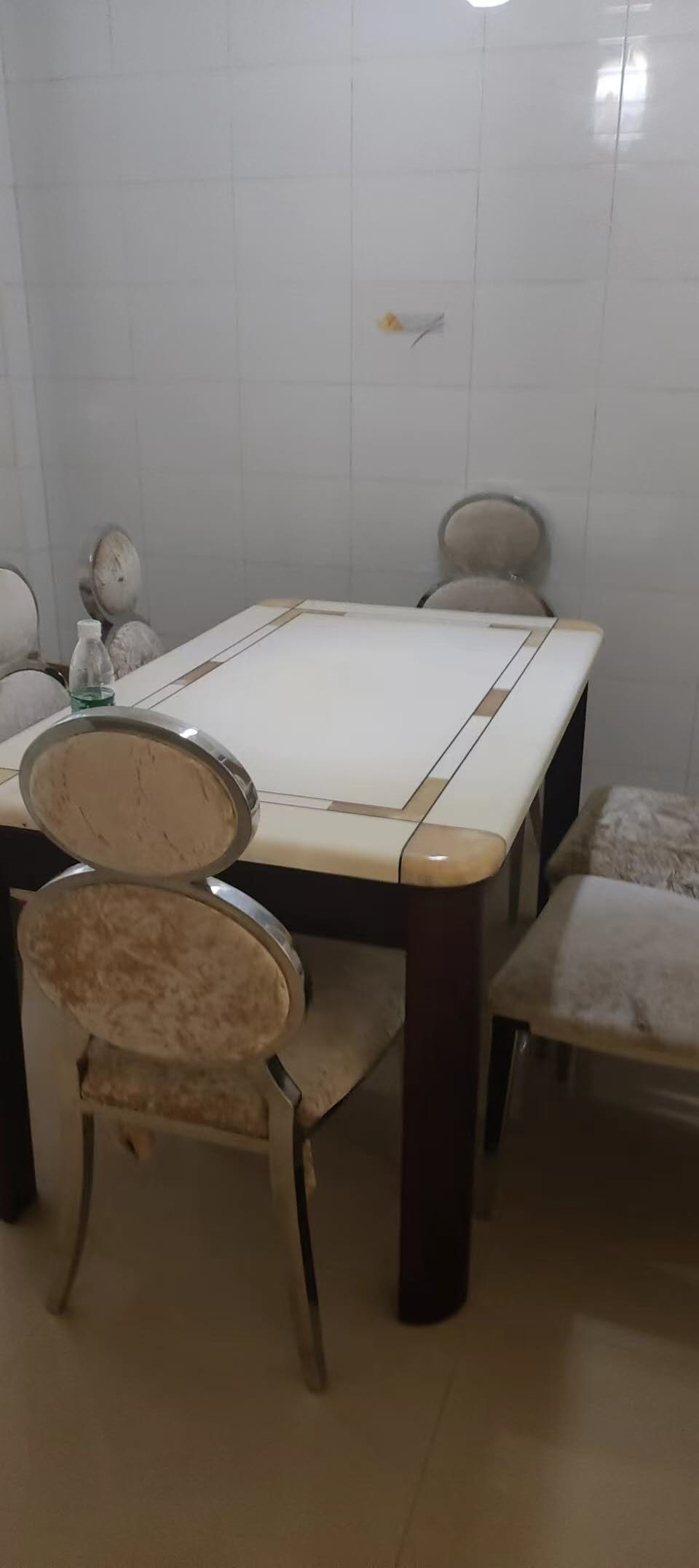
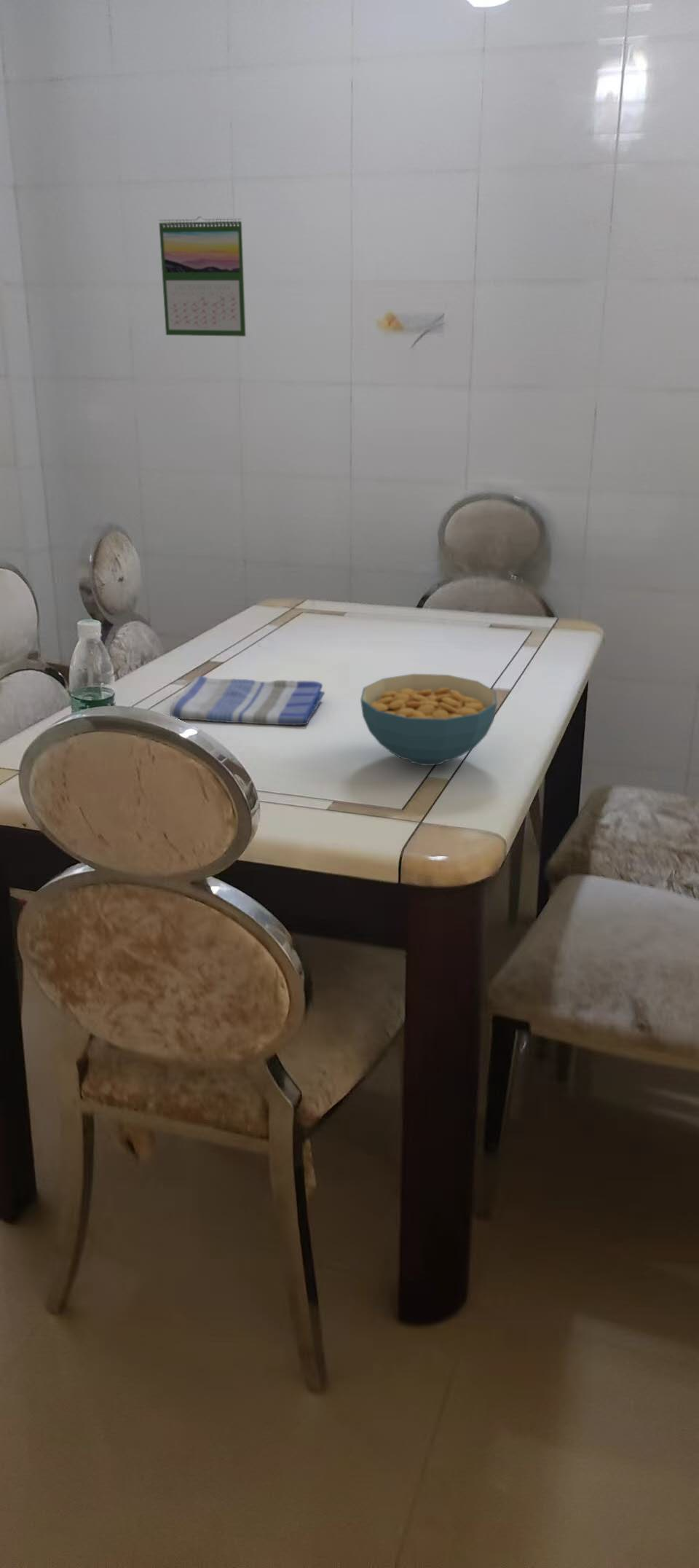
+ dish towel [169,675,325,726]
+ cereal bowl [360,673,498,767]
+ calendar [159,216,248,337]
